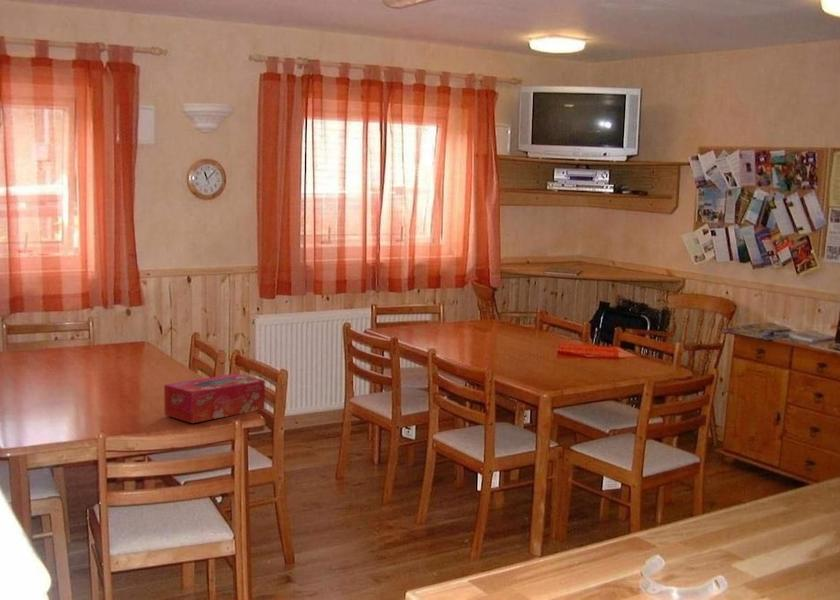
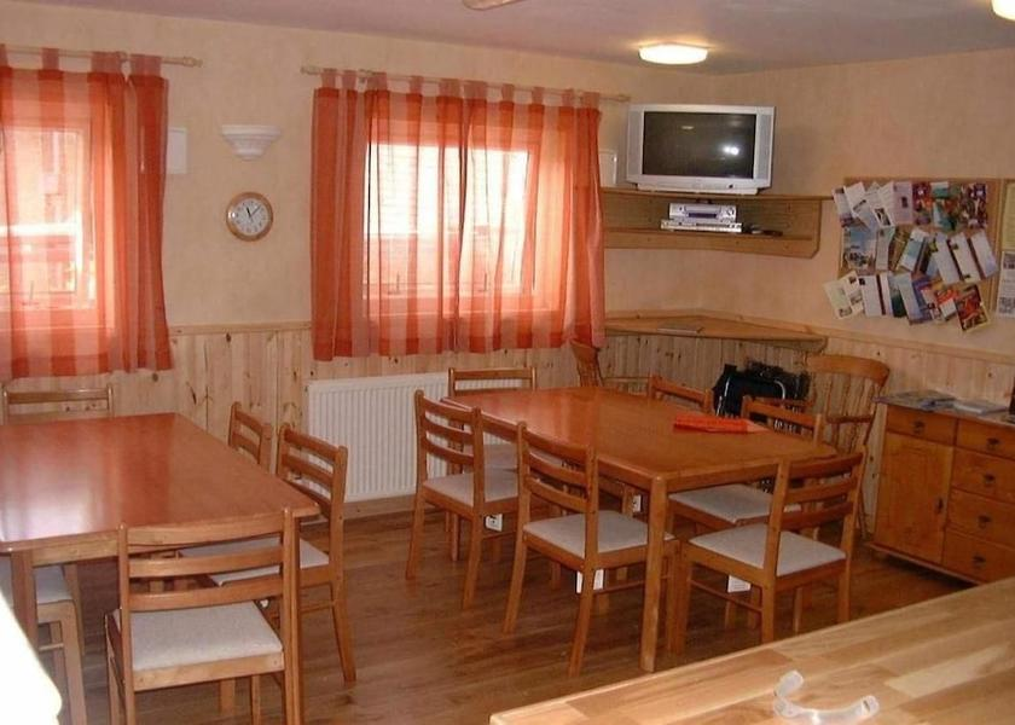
- tissue box [163,373,266,424]
